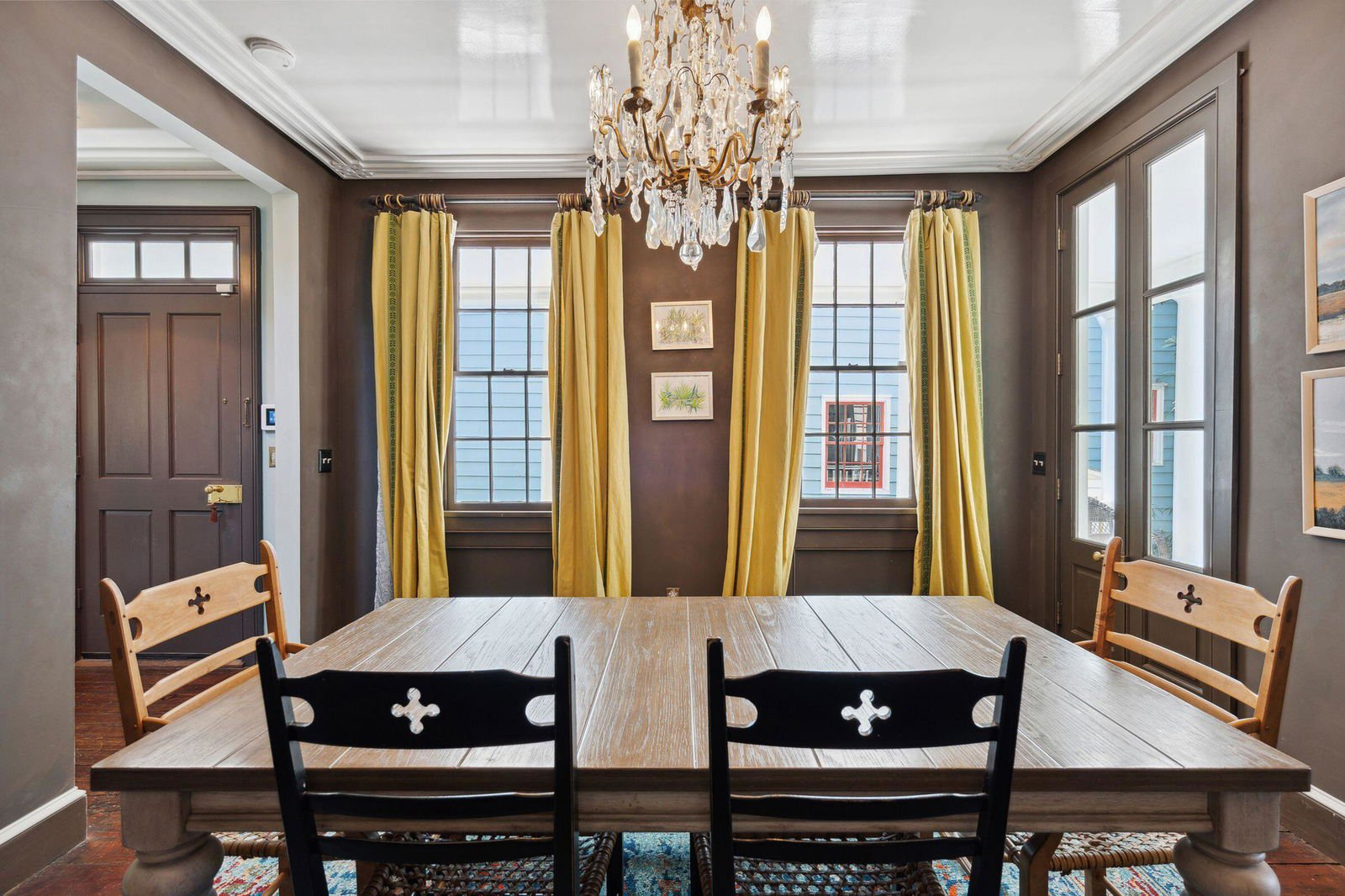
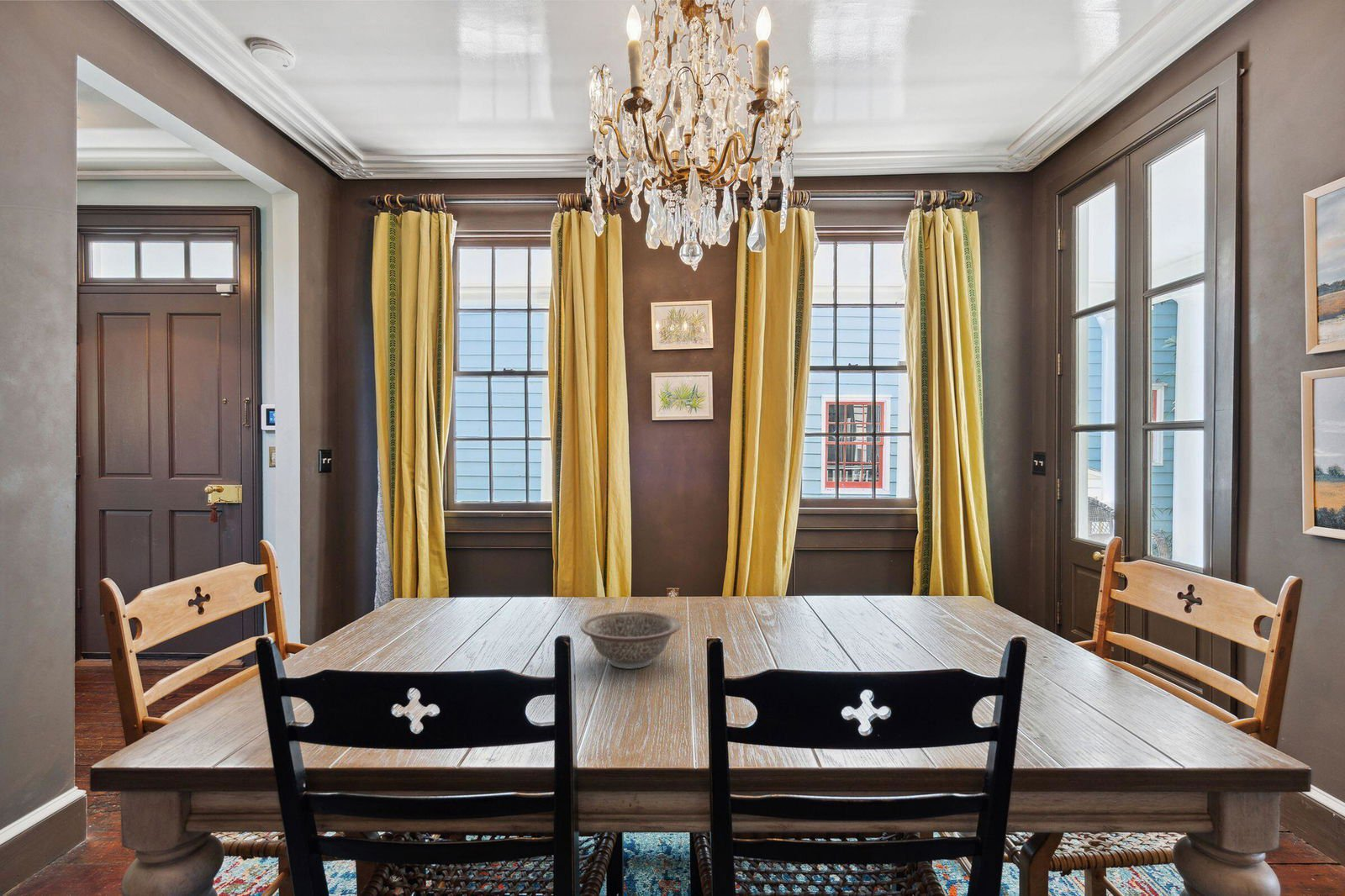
+ decorative bowl [580,610,682,670]
